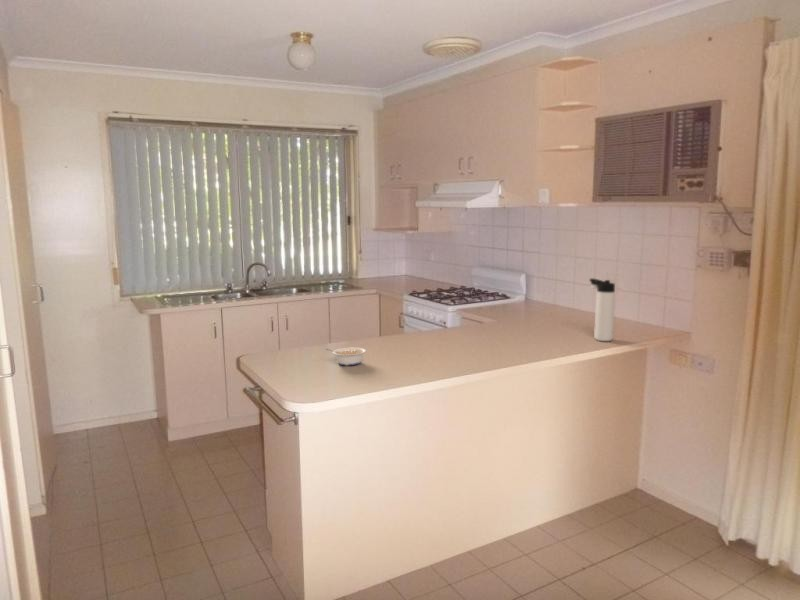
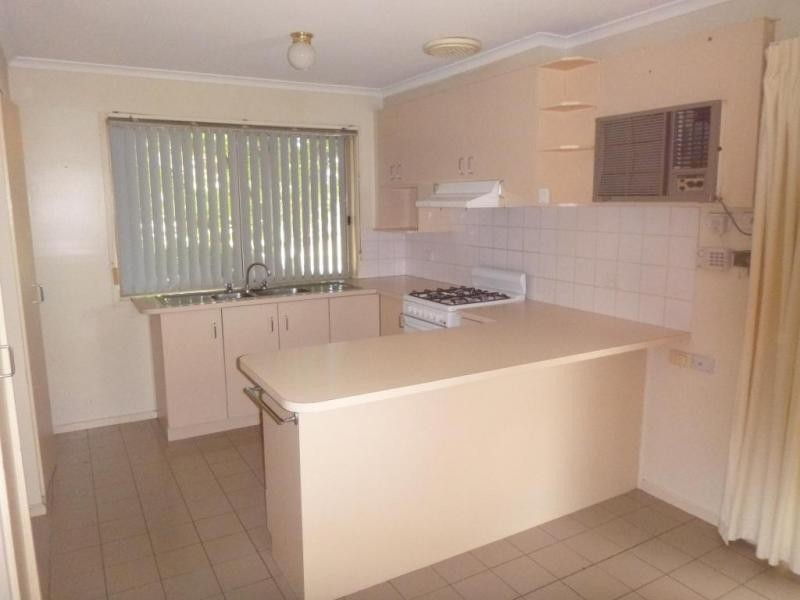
- legume [325,346,367,366]
- thermos bottle [588,277,616,342]
